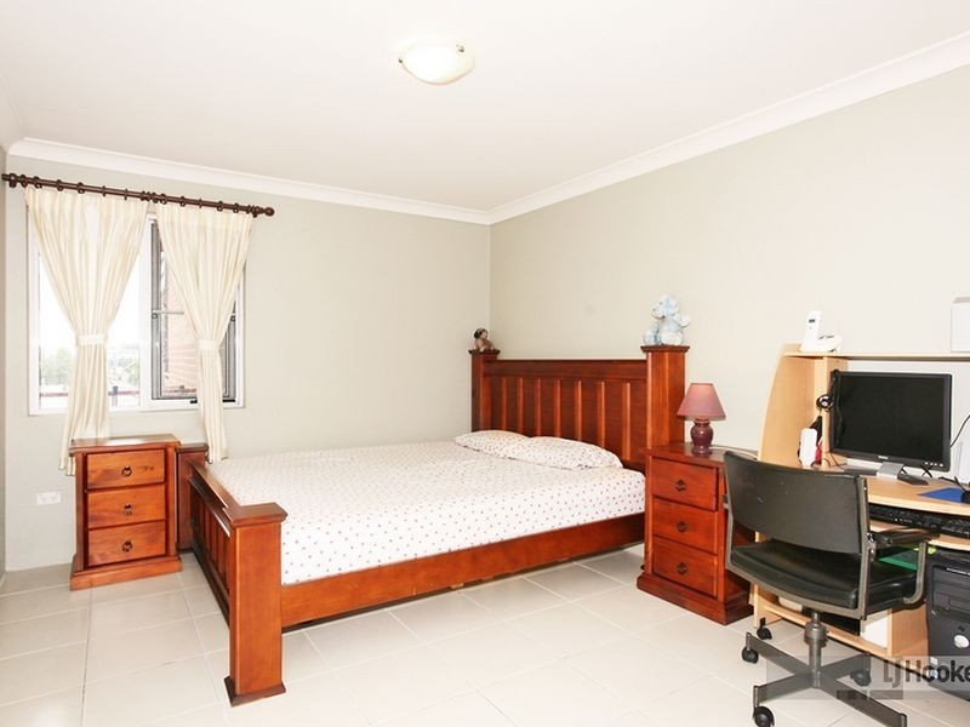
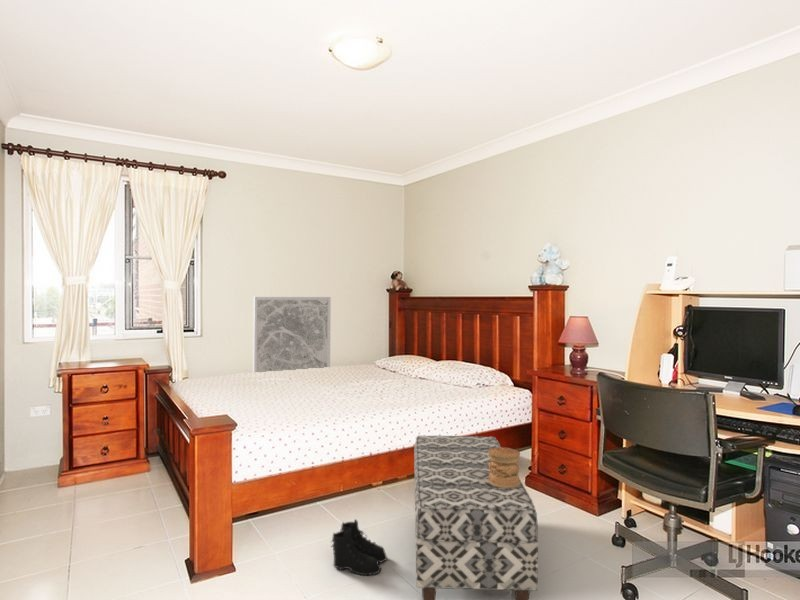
+ bench [413,435,539,600]
+ decorative box [488,446,521,488]
+ boots [330,518,388,577]
+ wall art [252,296,332,373]
